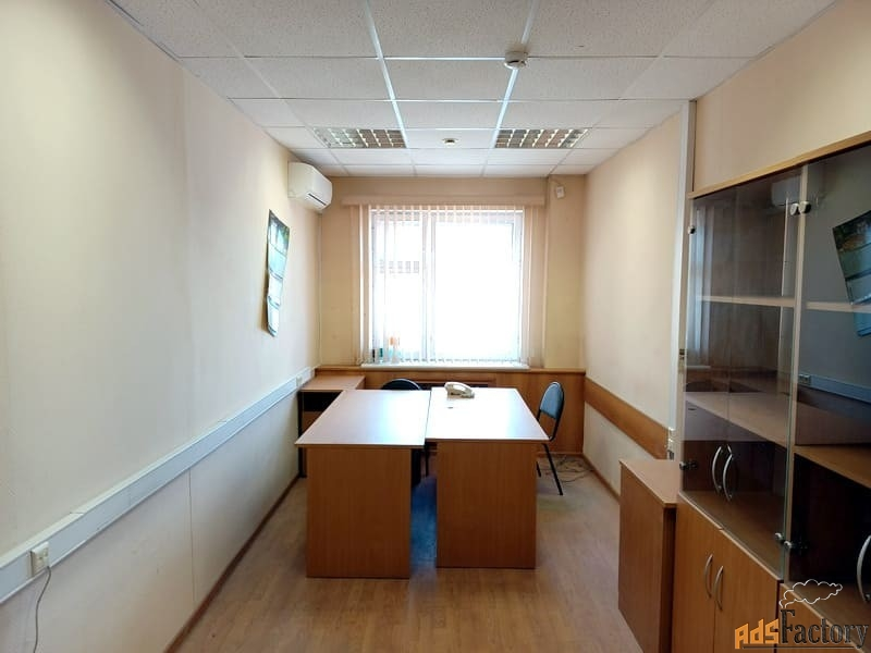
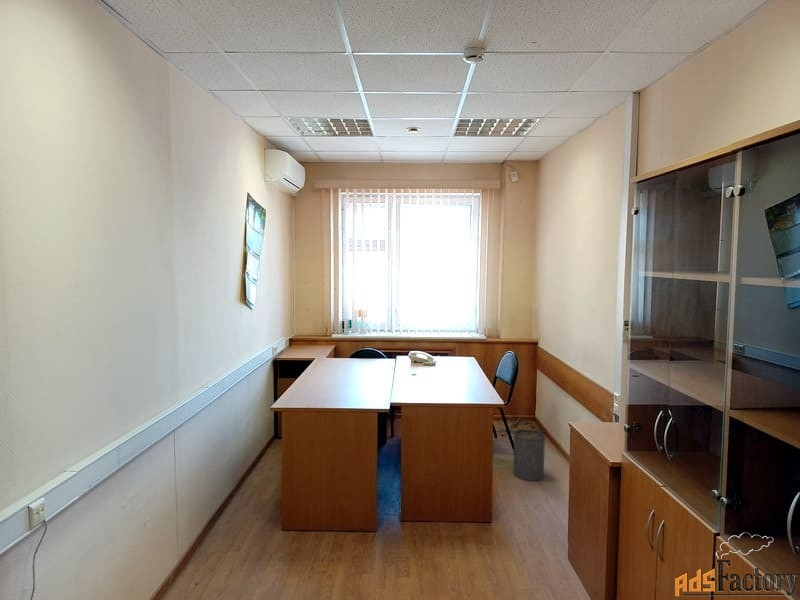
+ trash can [512,428,547,482]
